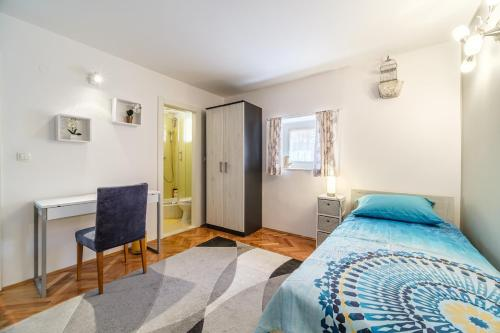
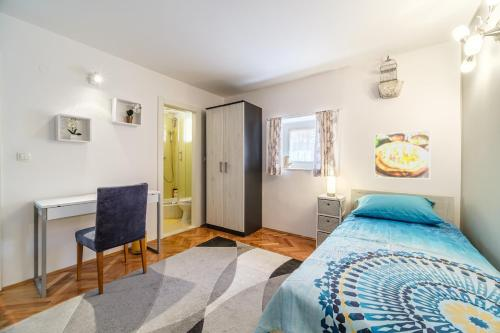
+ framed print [373,129,431,180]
